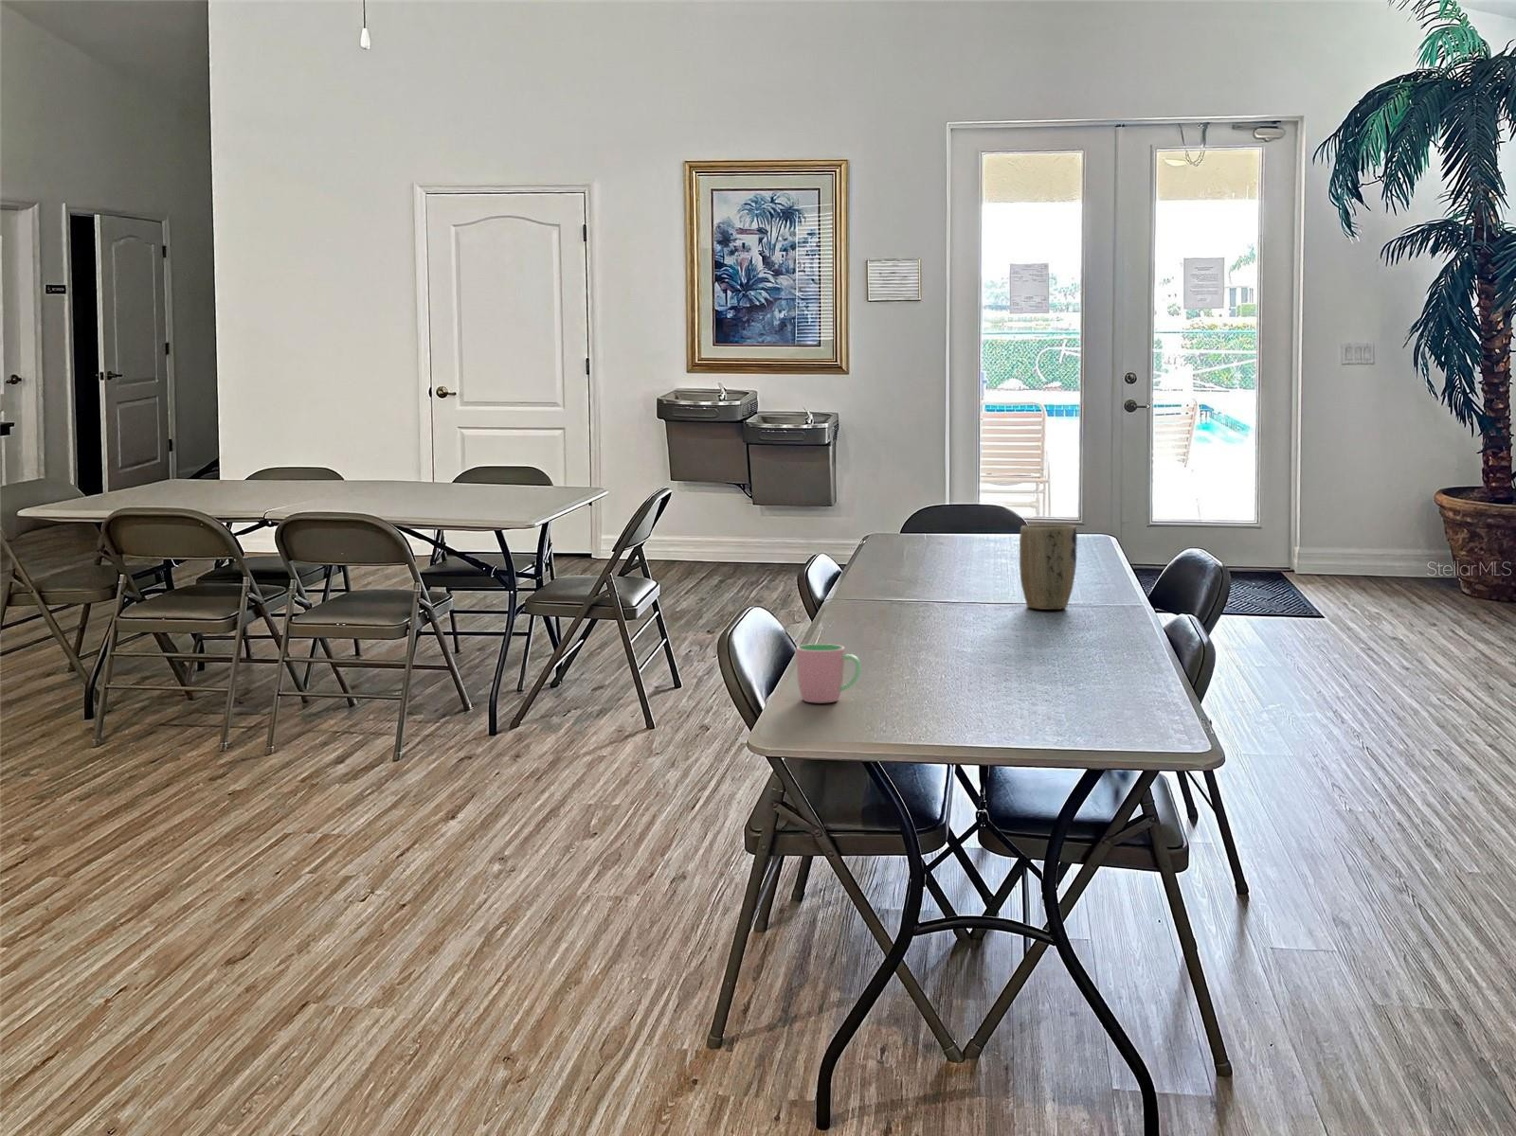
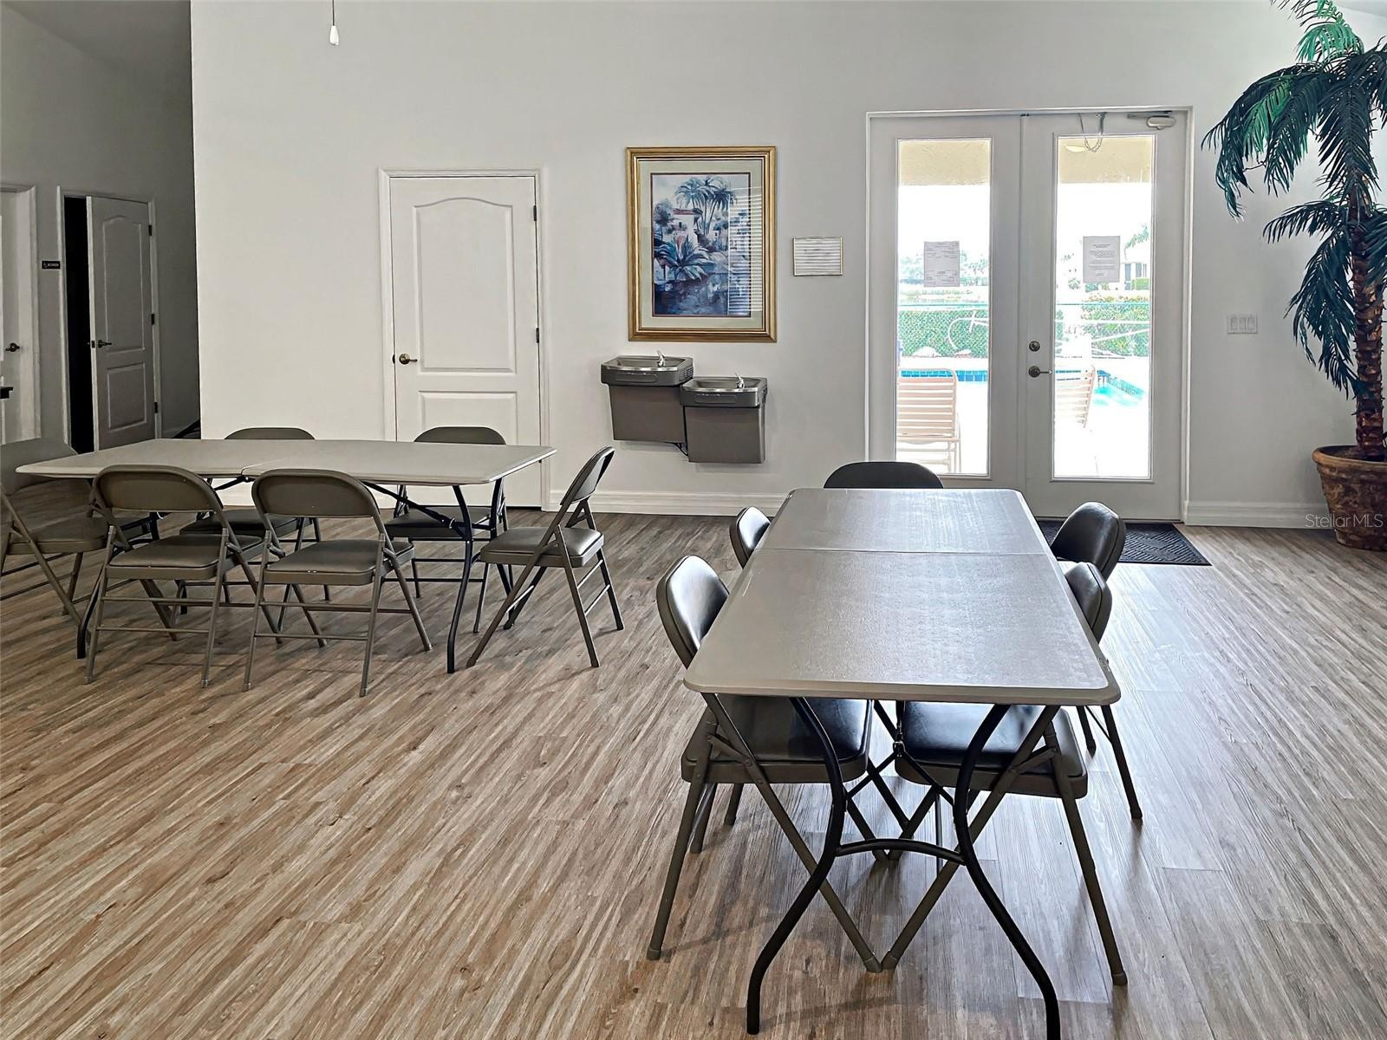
- cup [796,643,862,703]
- plant pot [1018,524,1078,611]
